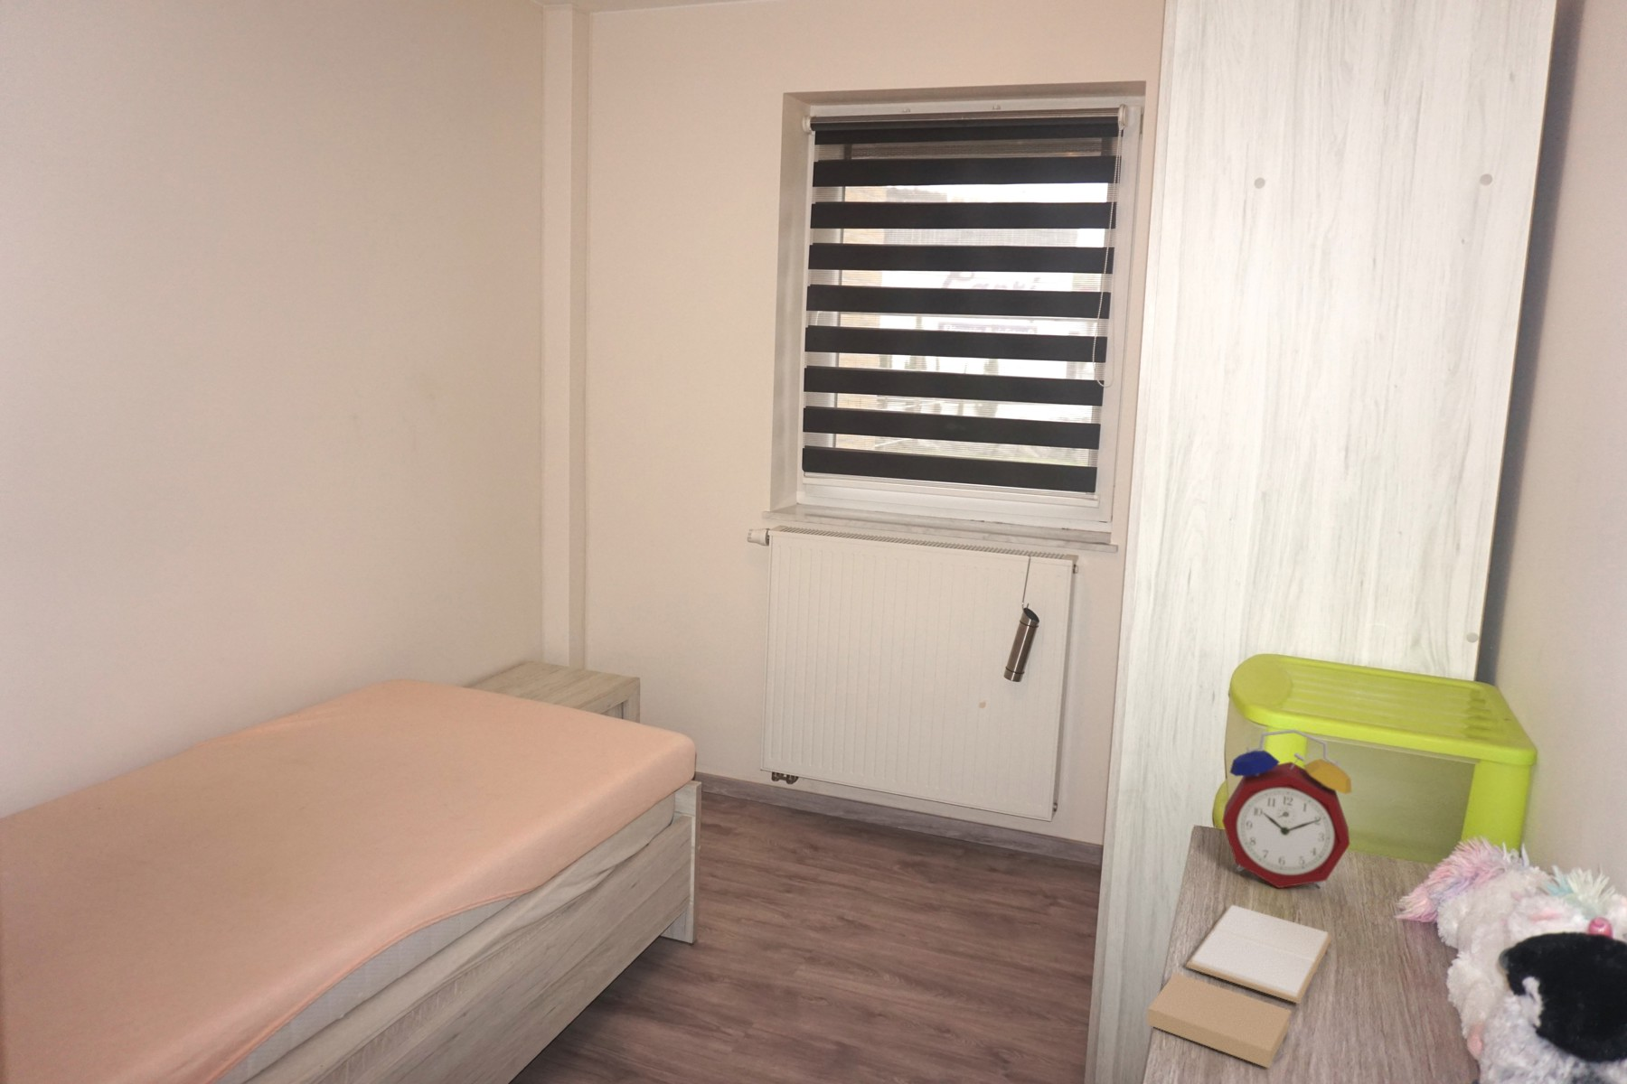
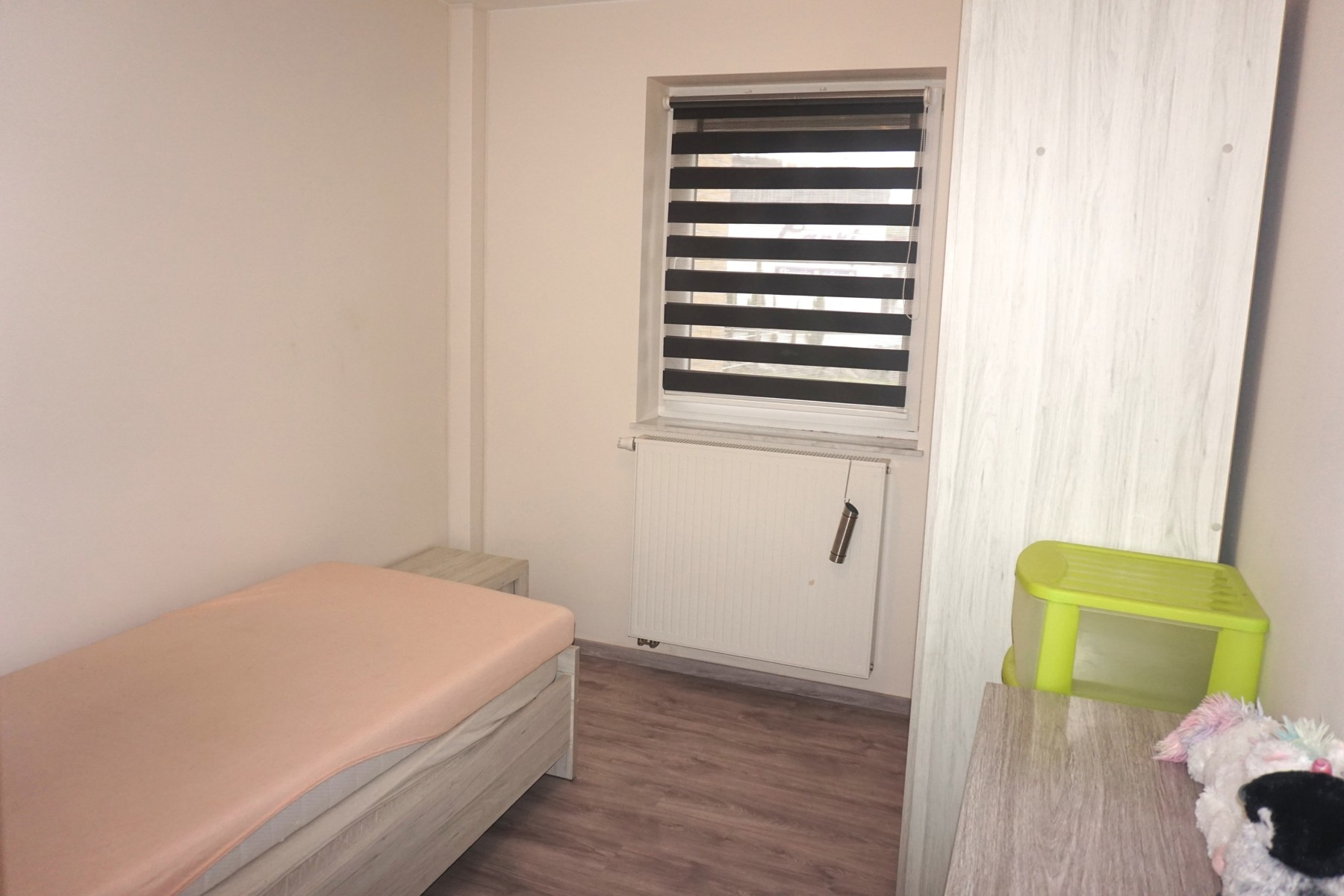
- book [1146,904,1333,1068]
- alarm clock [1221,728,1353,889]
